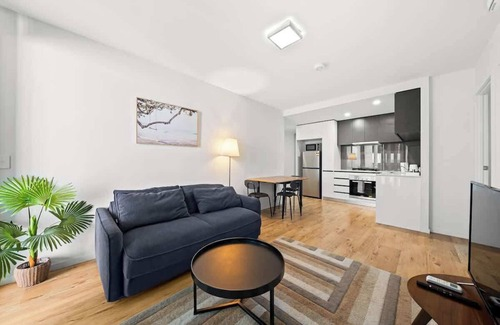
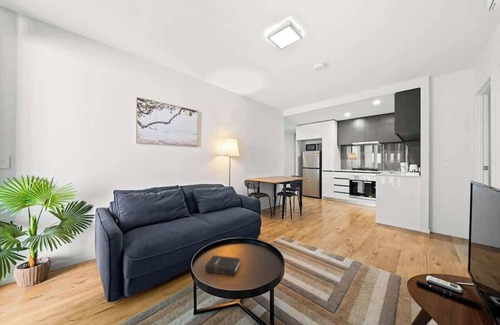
+ hardback book [204,254,241,276]
